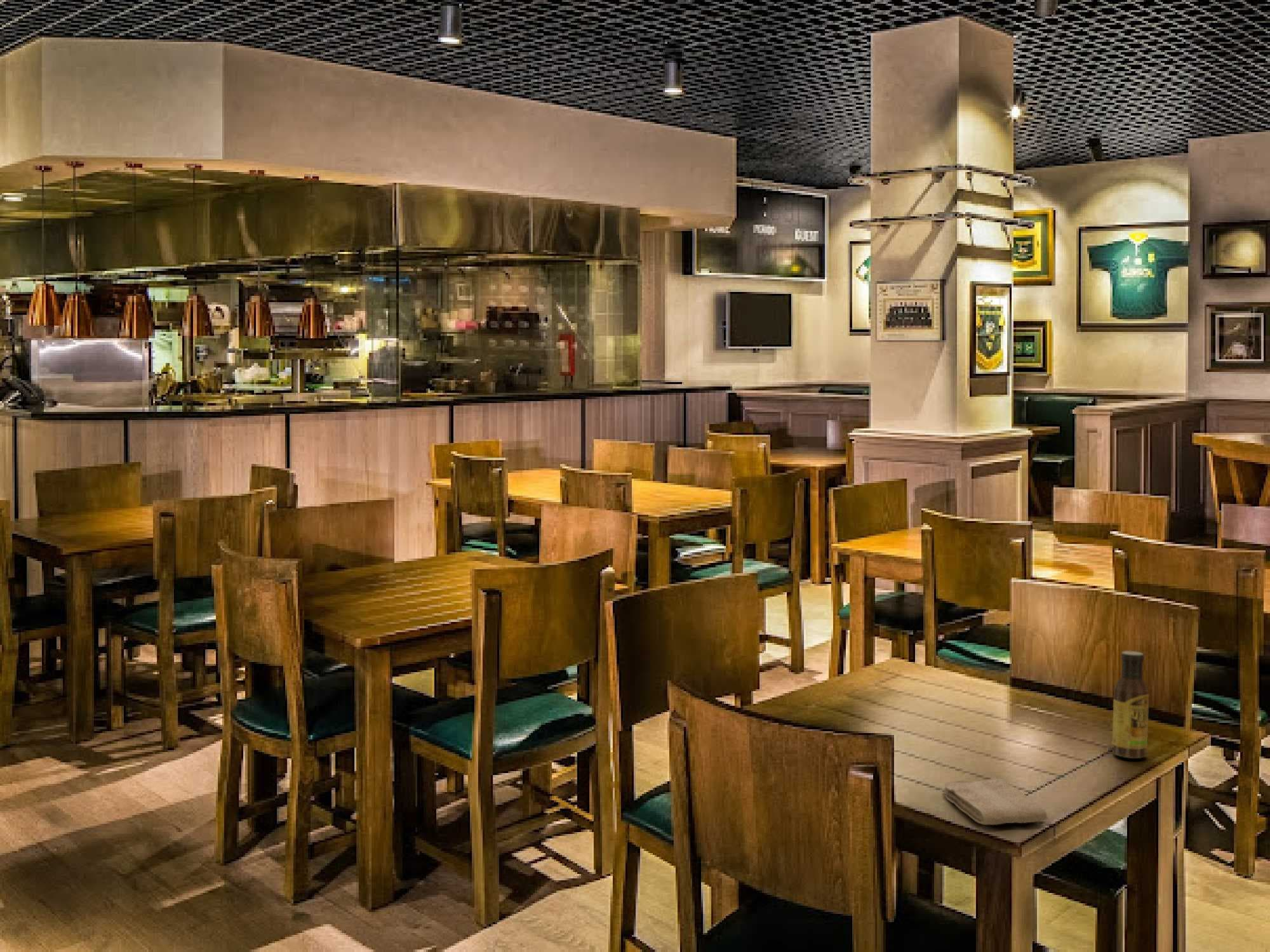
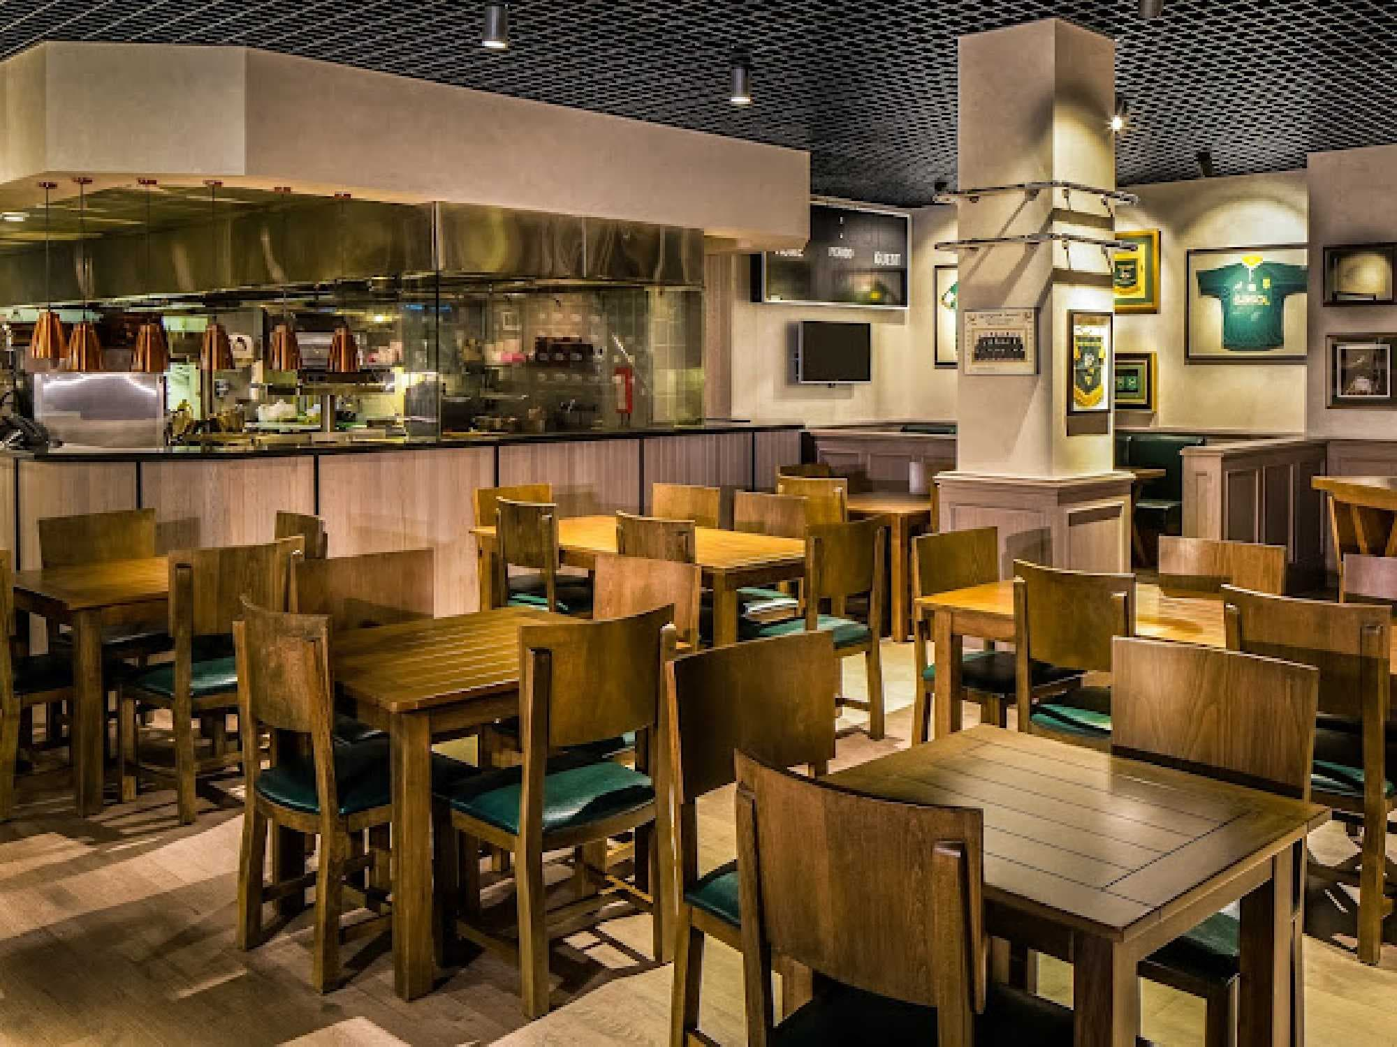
- sauce bottle [1112,650,1149,759]
- washcloth [942,778,1048,826]
